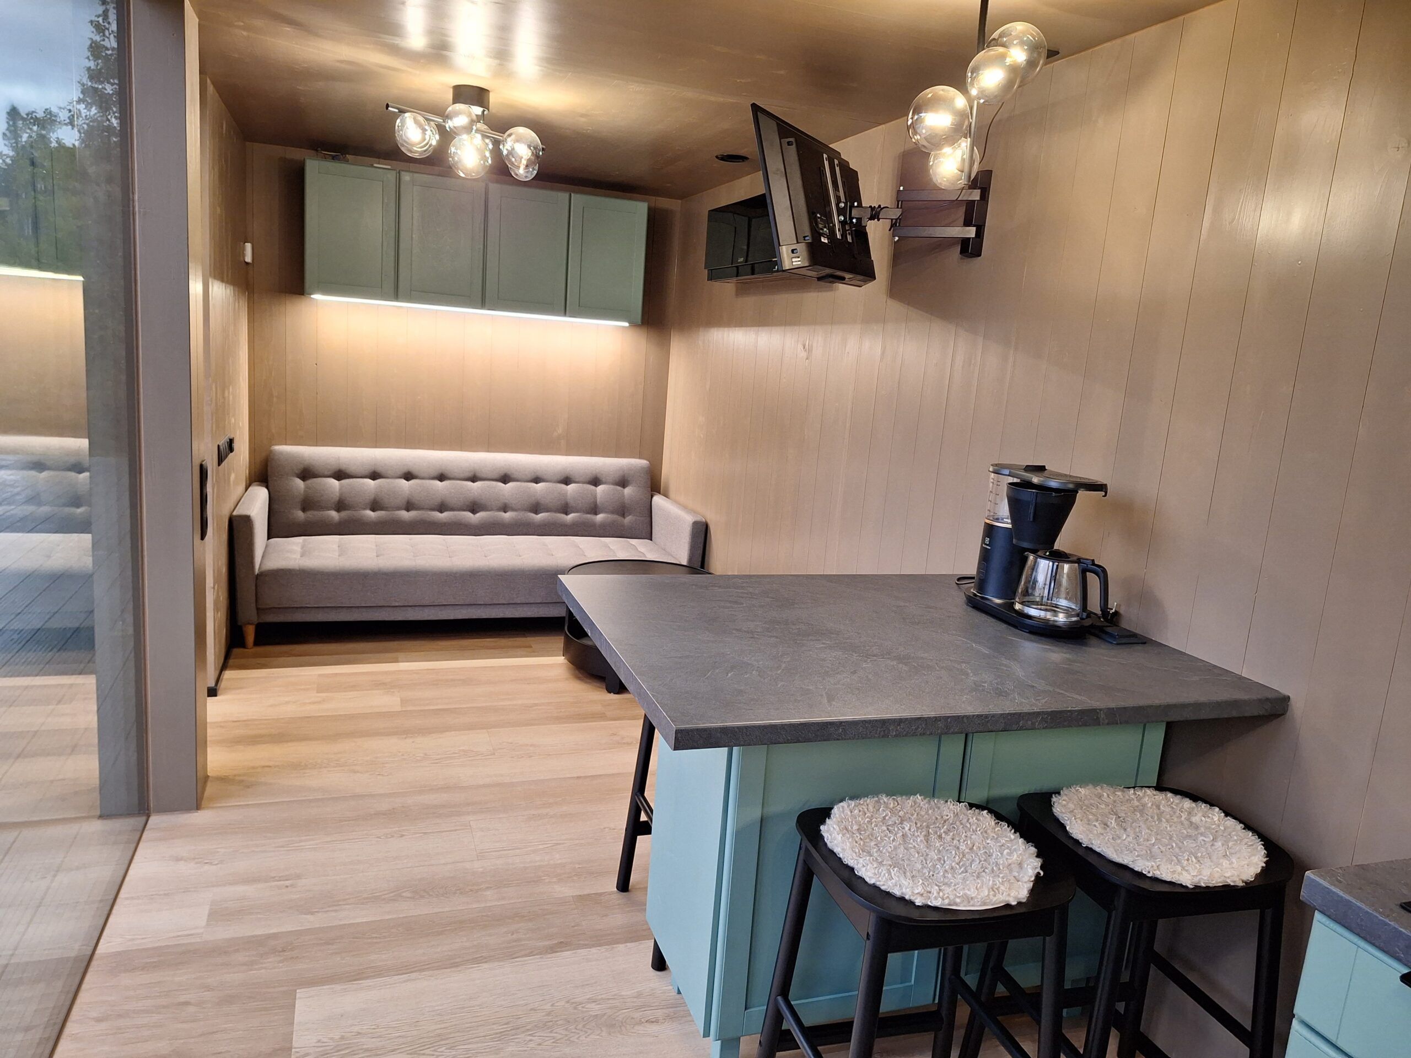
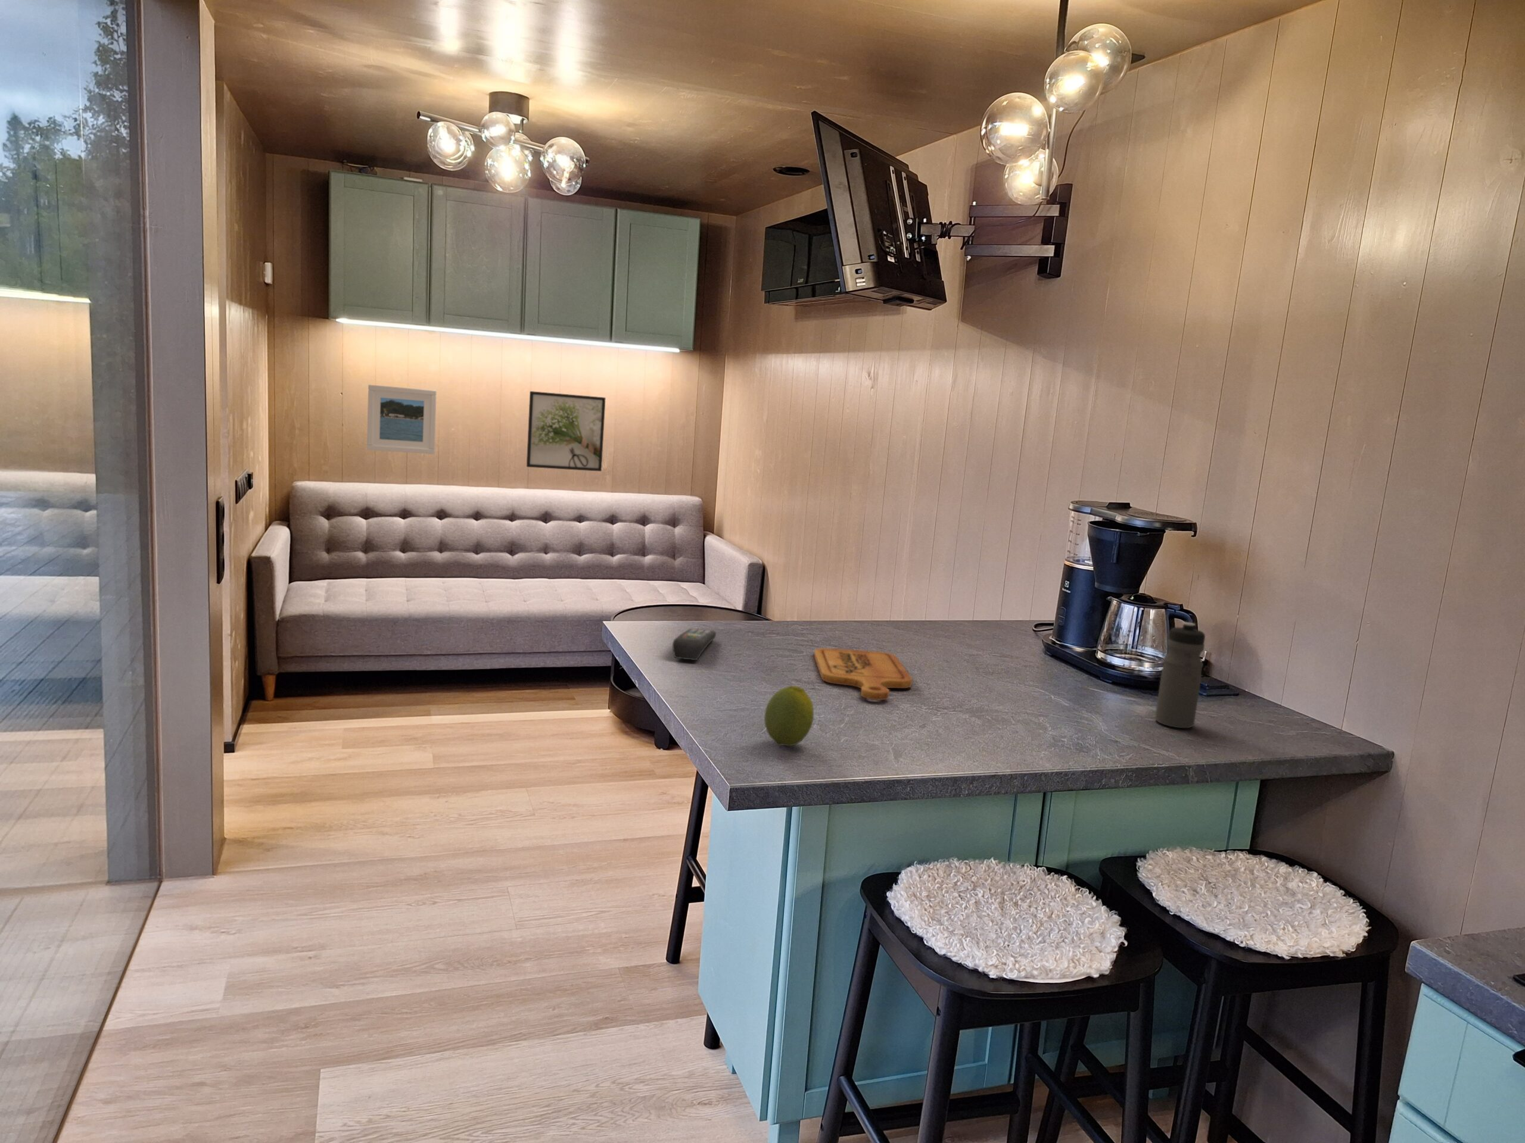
+ remote control [672,628,717,660]
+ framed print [526,390,606,472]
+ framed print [366,384,437,455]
+ water bottle [1154,622,1206,729]
+ fruit [764,686,814,747]
+ cutting board [814,647,913,701]
